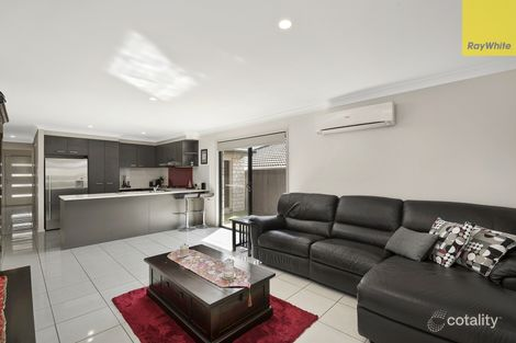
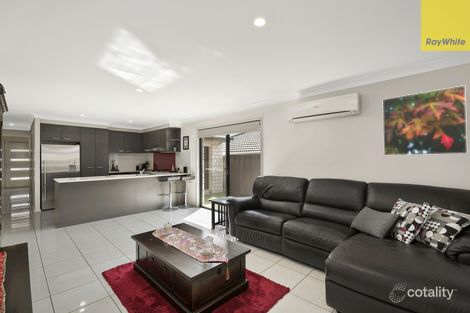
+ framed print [382,84,468,156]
